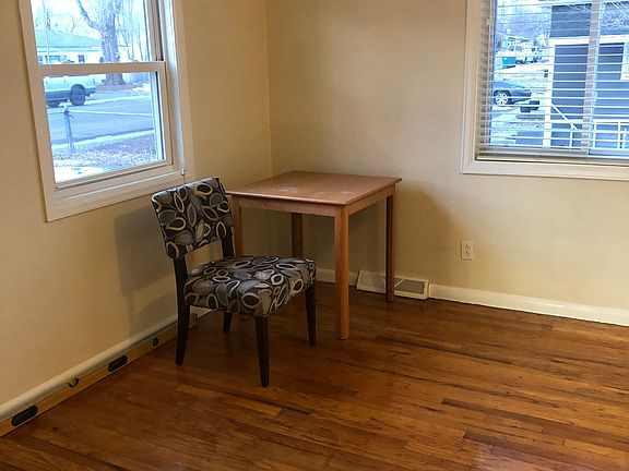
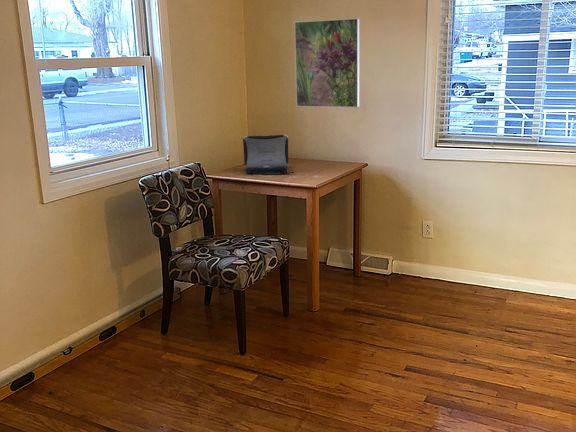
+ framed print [293,17,361,108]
+ laptop [242,134,295,175]
